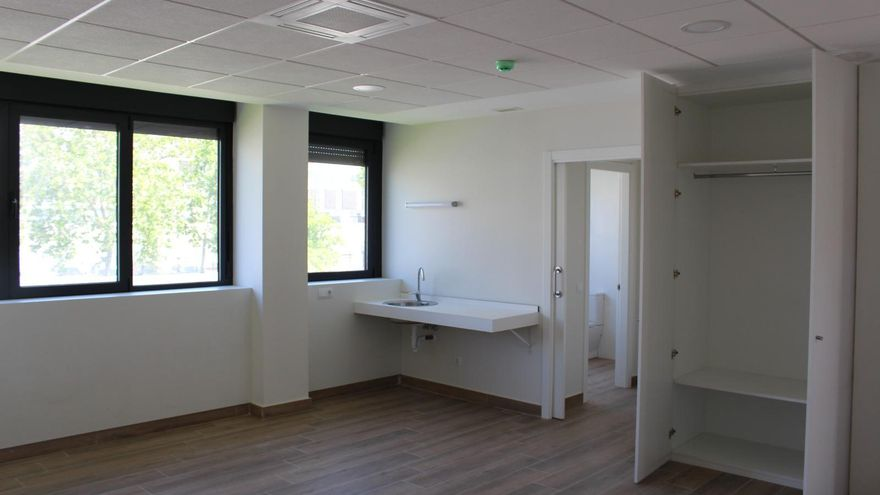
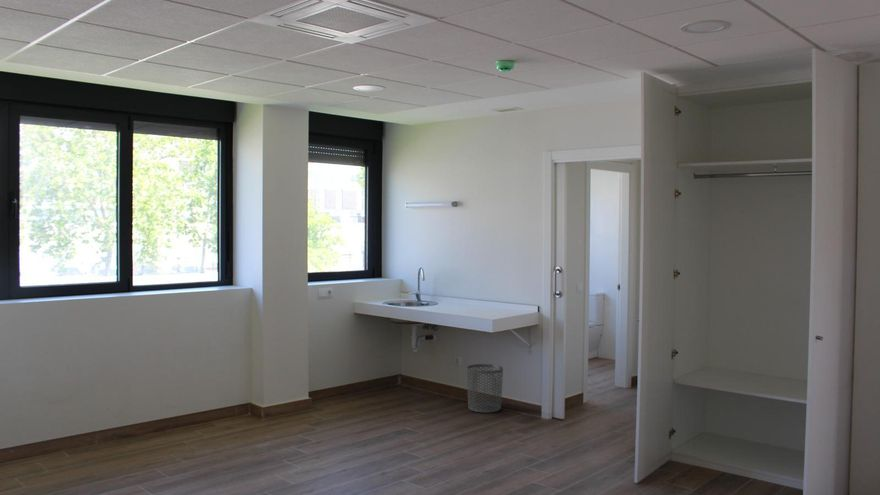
+ waste bin [466,363,504,414]
